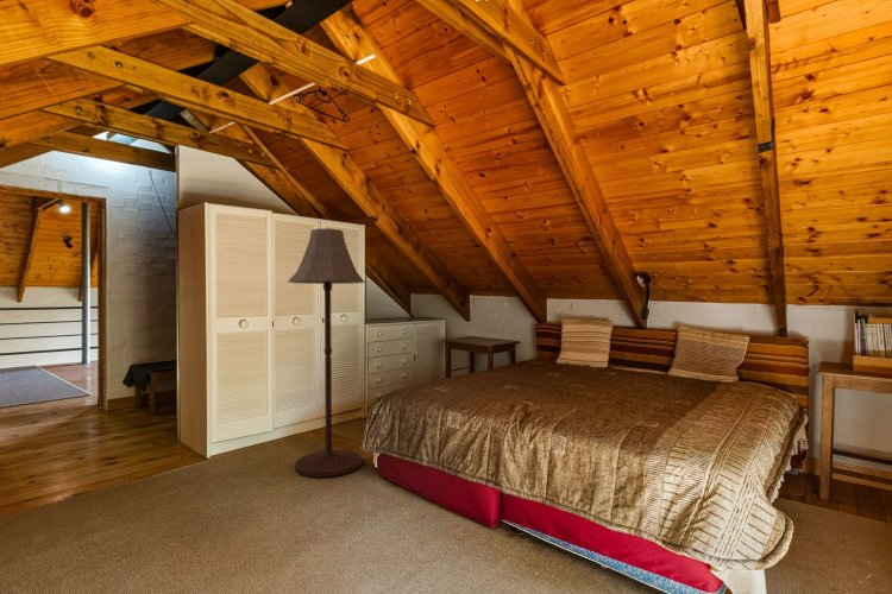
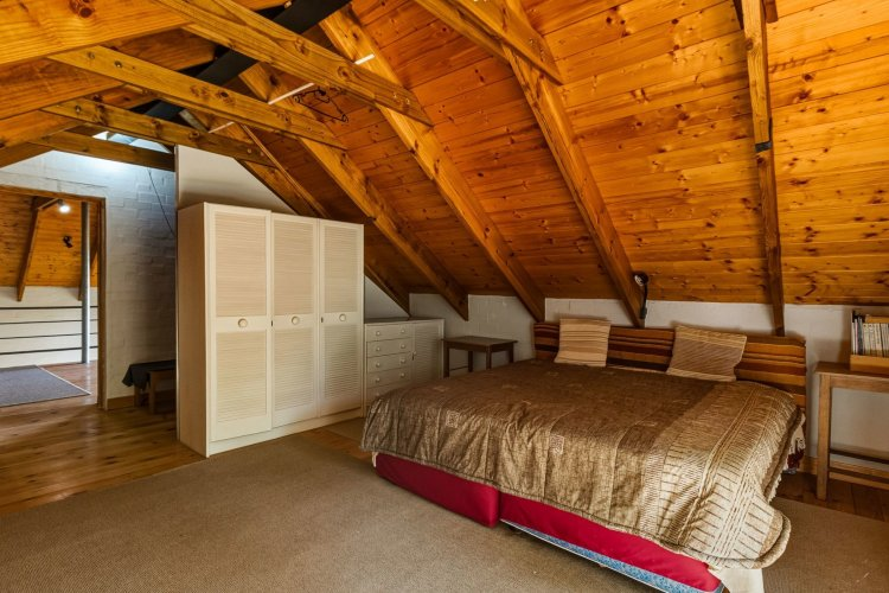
- floor lamp [287,227,366,479]
